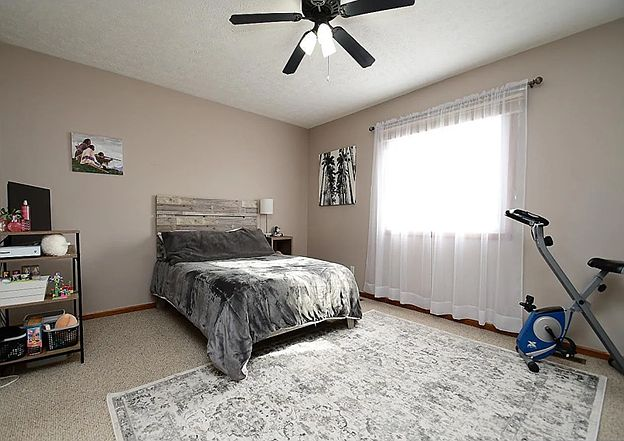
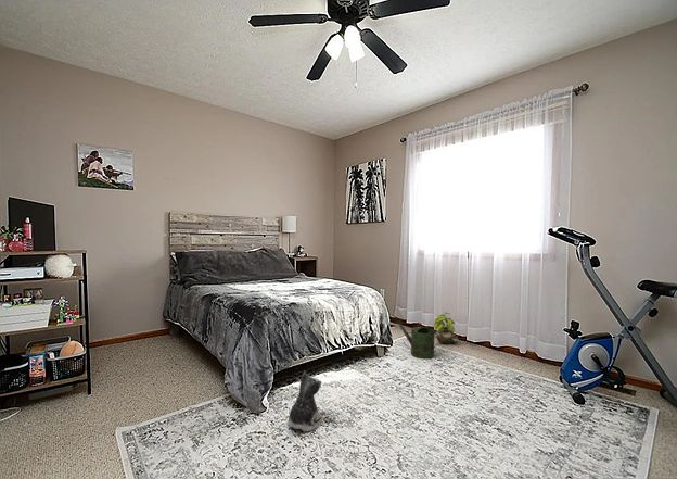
+ plush toy [286,370,323,432]
+ watering can [393,317,444,361]
+ potted plant [433,312,459,345]
